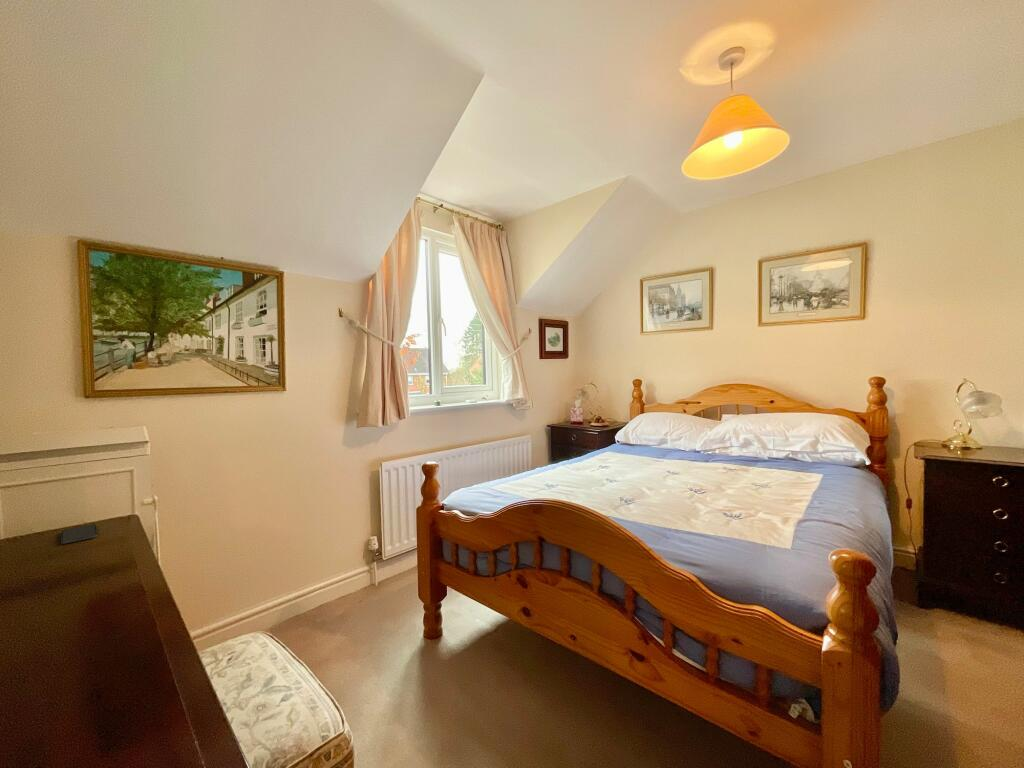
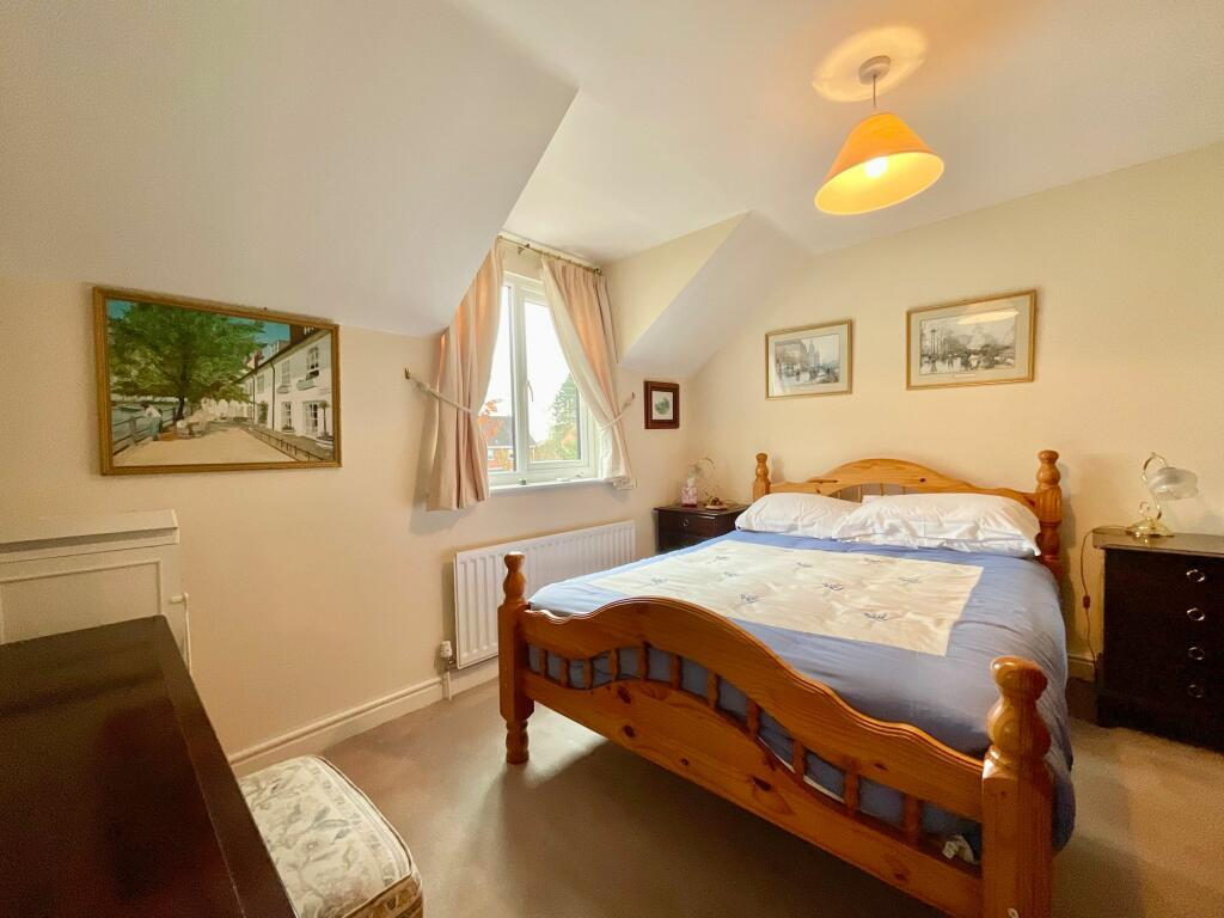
- smartphone [60,523,98,545]
